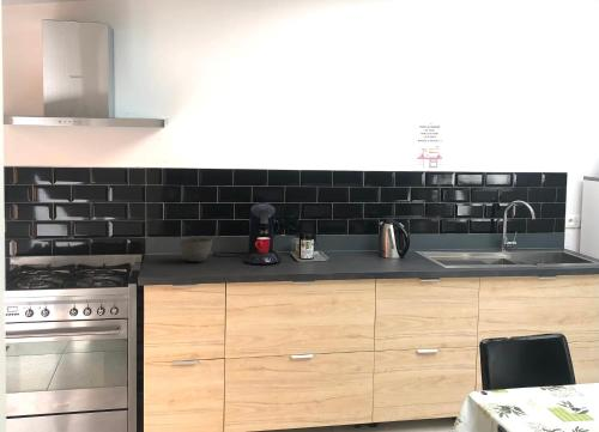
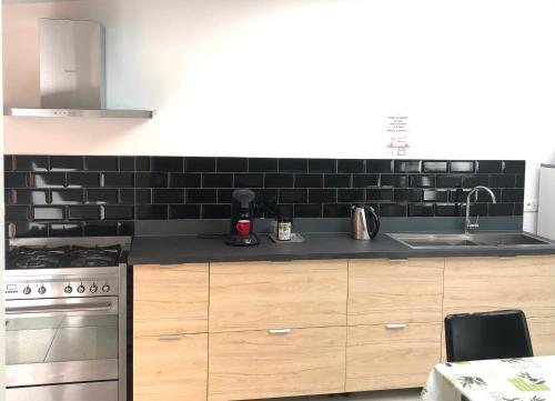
- bowl [179,236,213,263]
